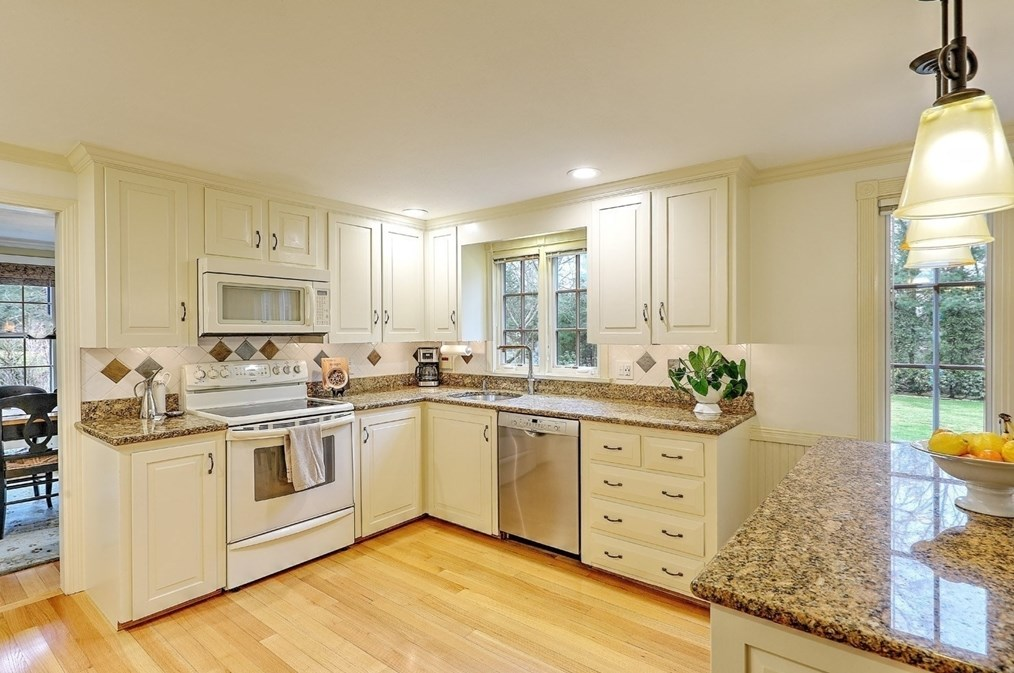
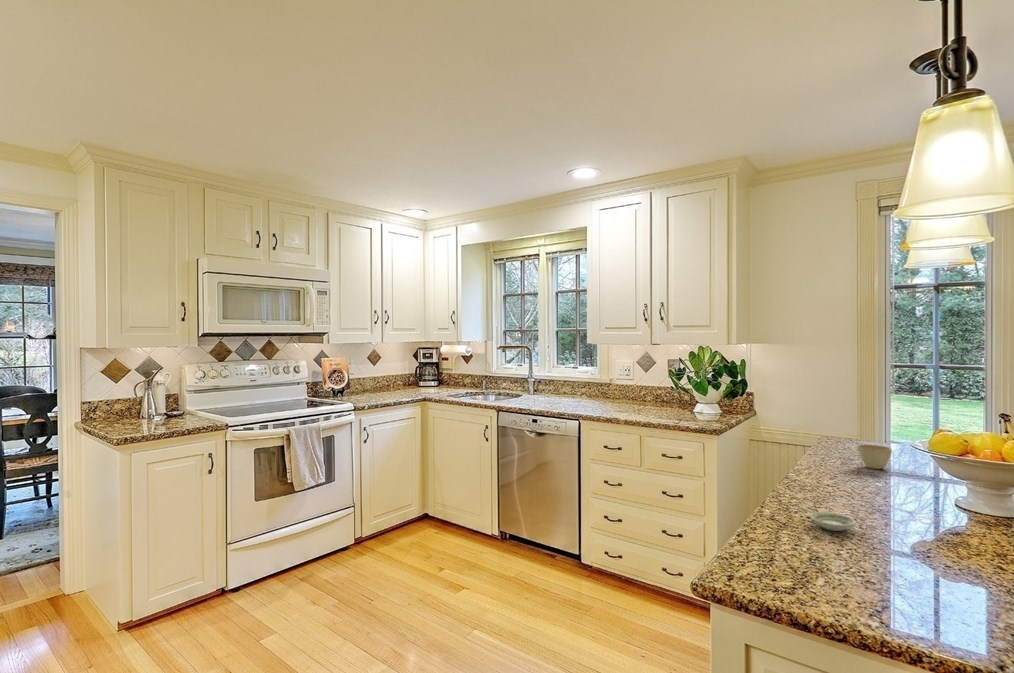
+ flower pot [856,444,893,470]
+ saucer [809,511,857,532]
